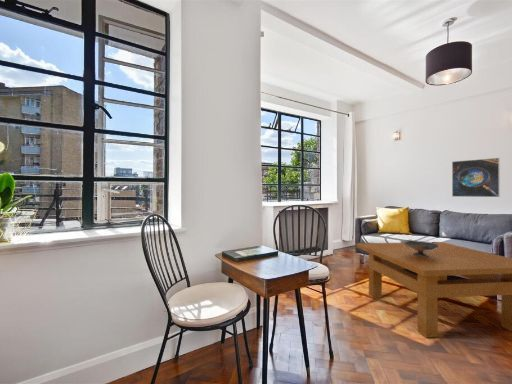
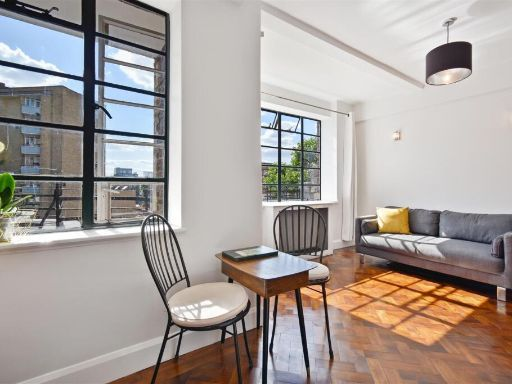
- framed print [451,157,501,198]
- decorative bowl [402,239,439,257]
- table [355,241,512,338]
